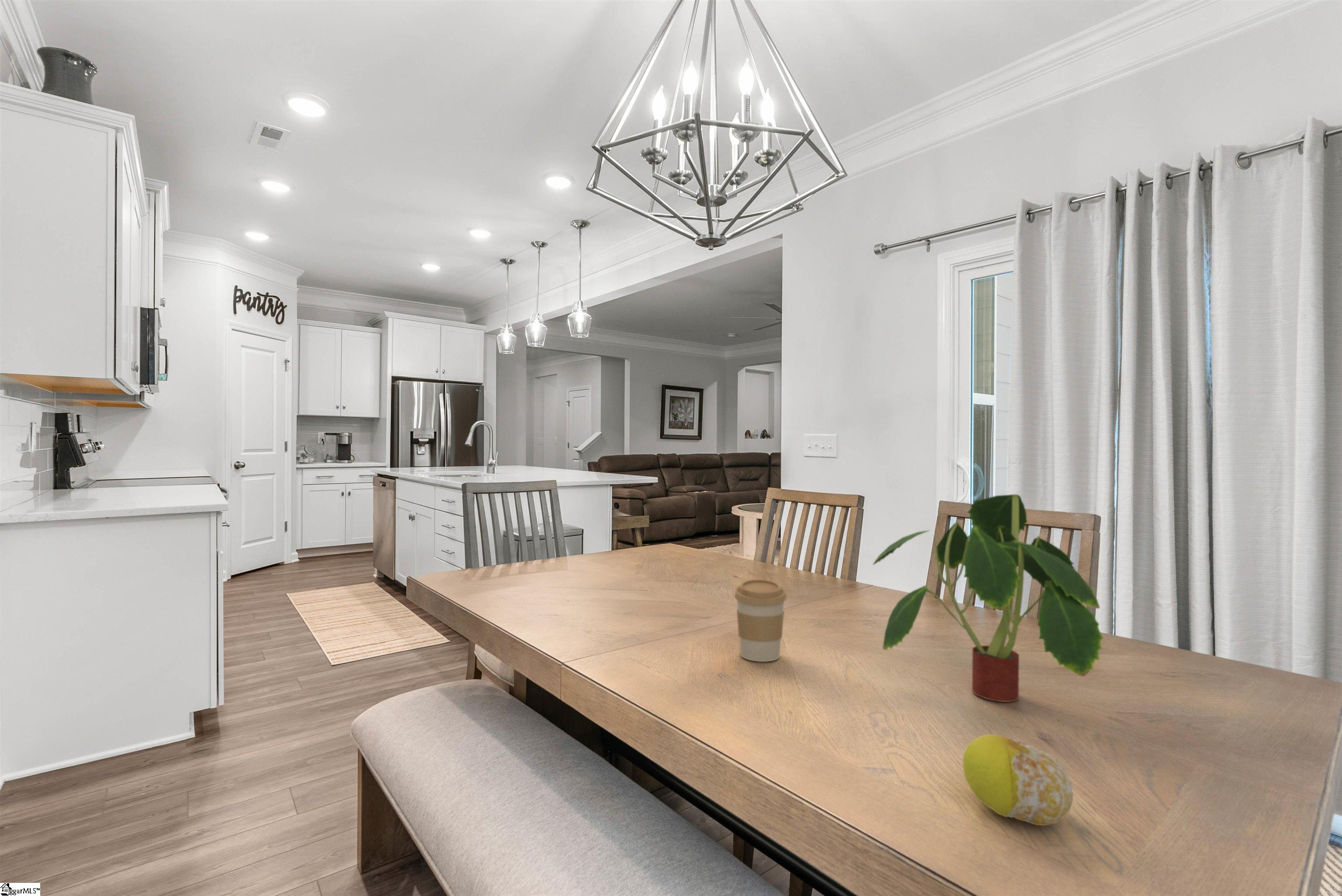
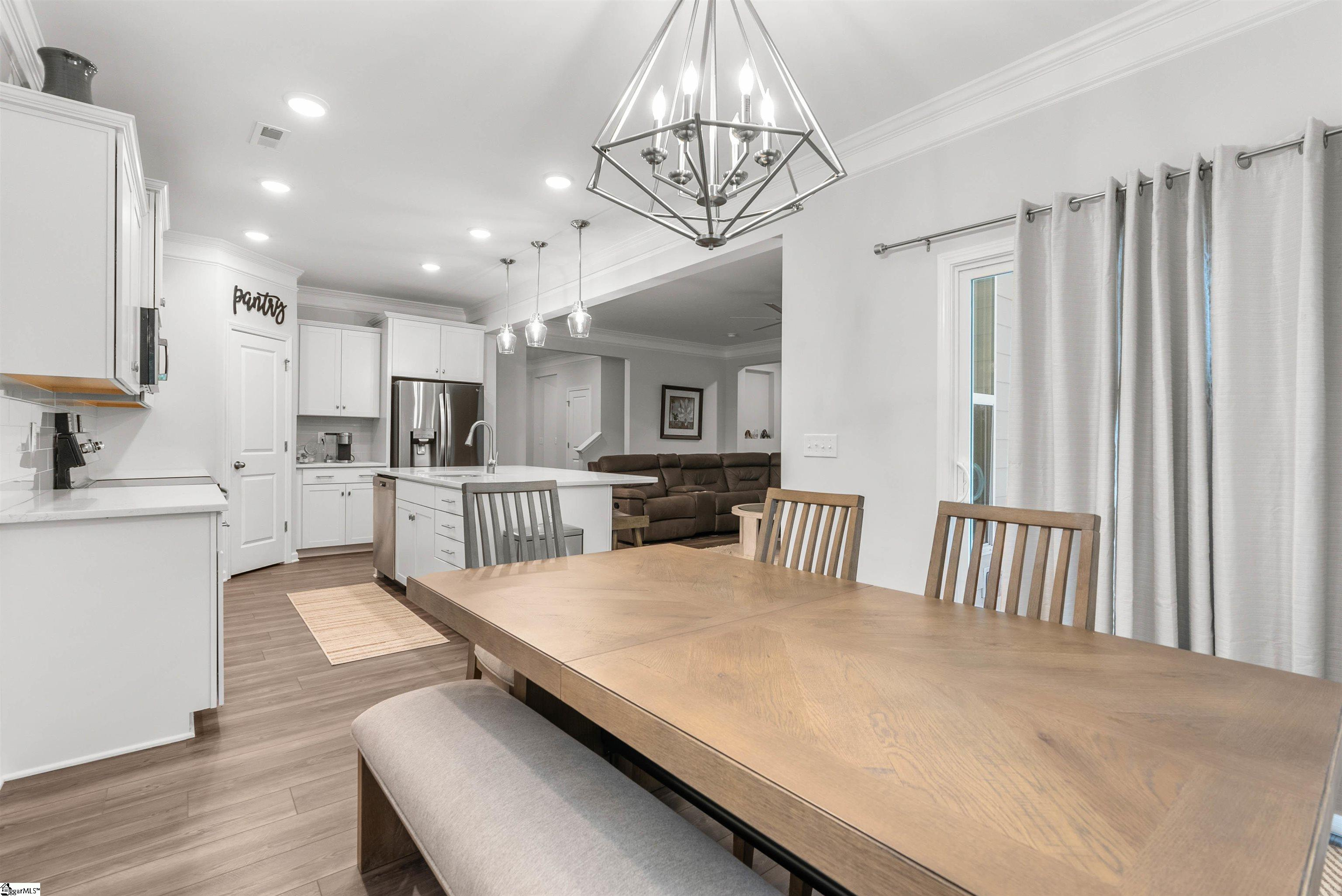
- coffee cup [734,579,787,662]
- fruit [962,734,1074,826]
- plant [872,494,1104,702]
